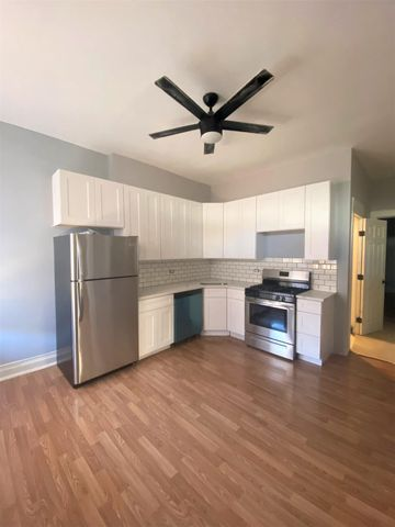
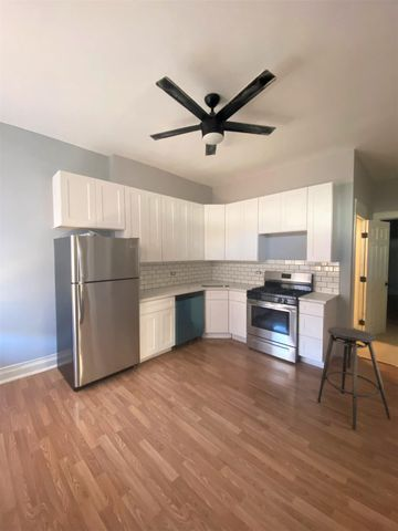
+ stool [317,326,392,431]
